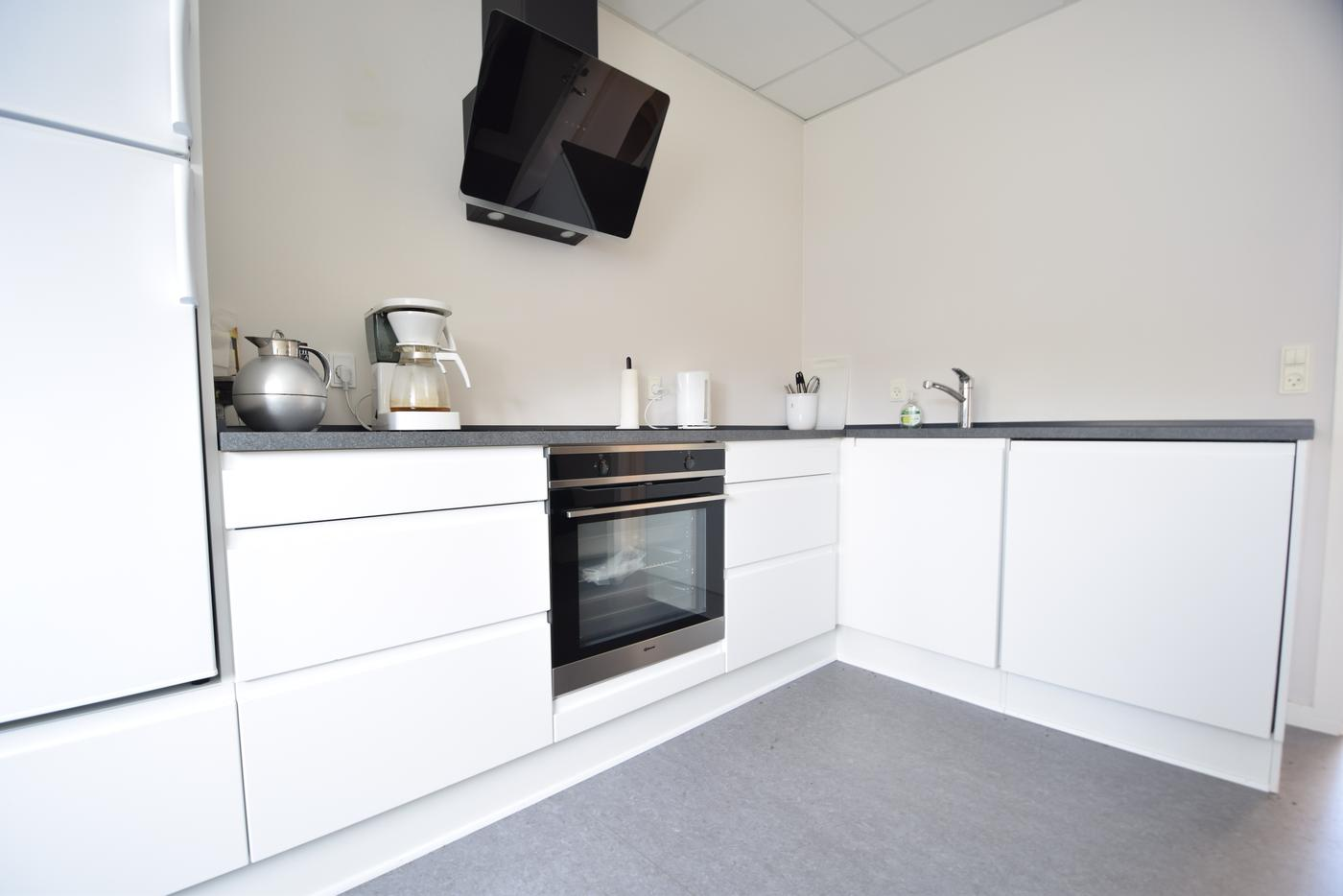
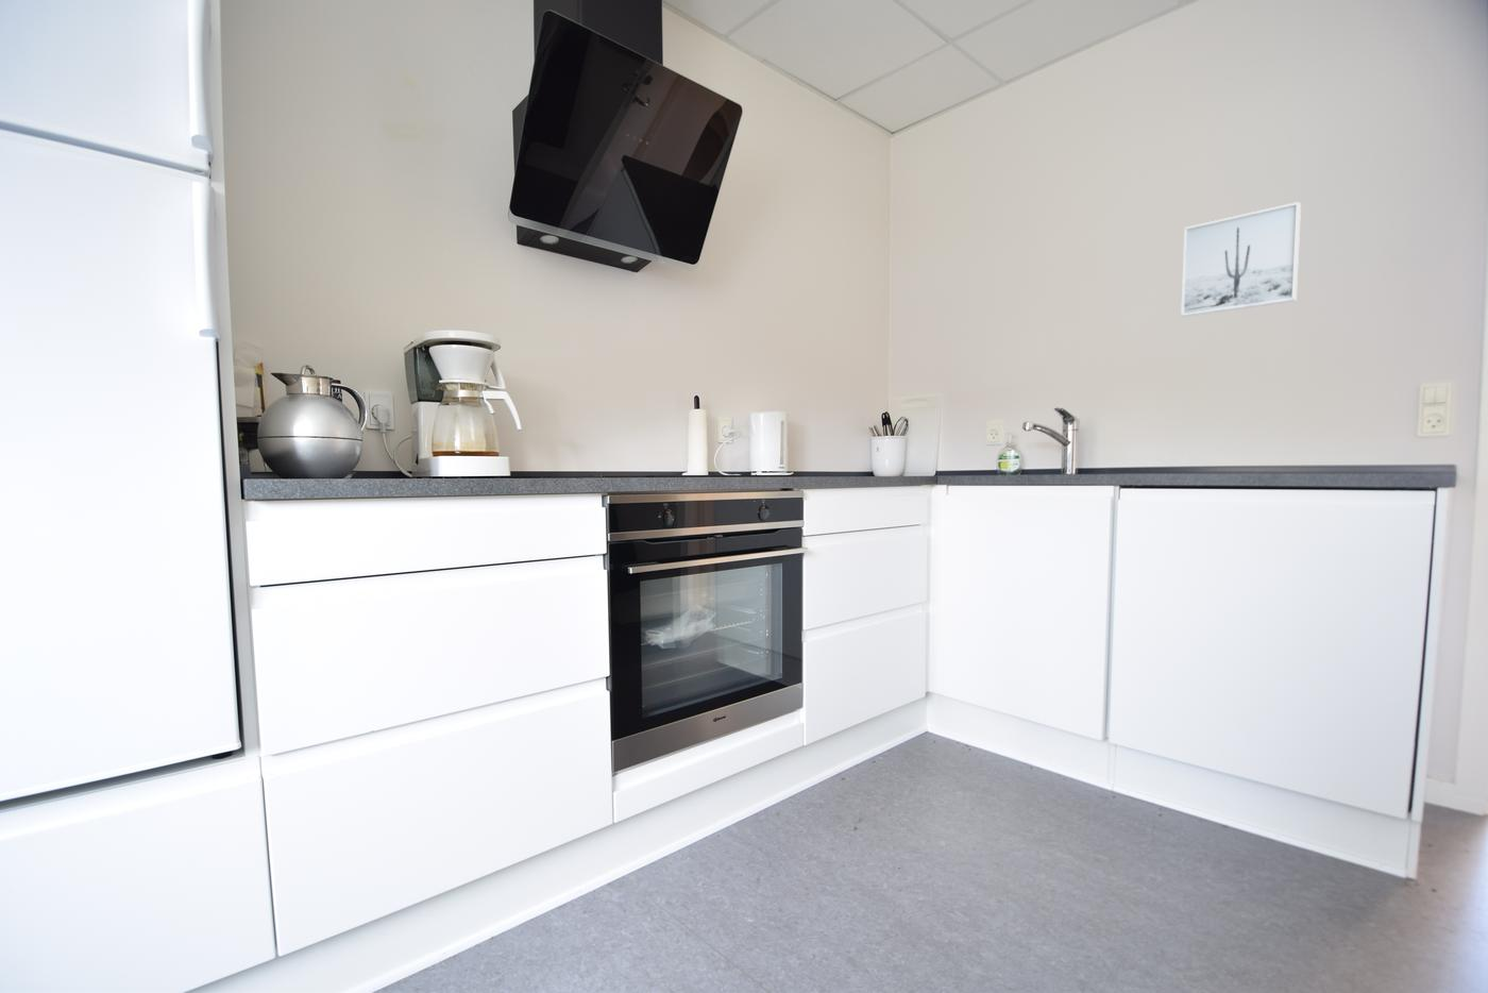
+ wall art [1180,201,1302,318]
